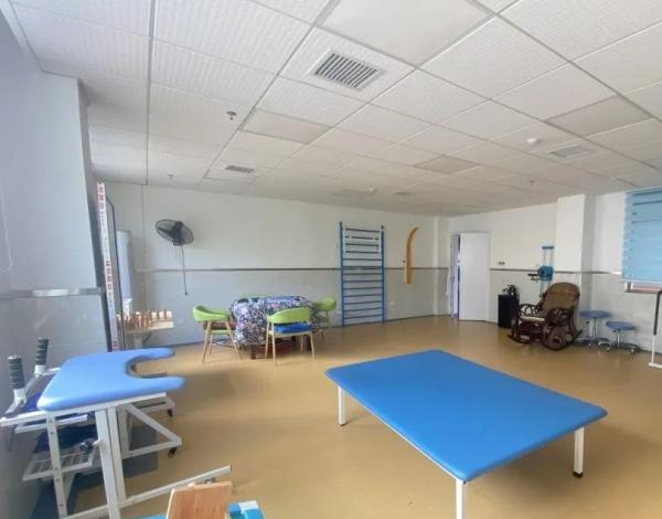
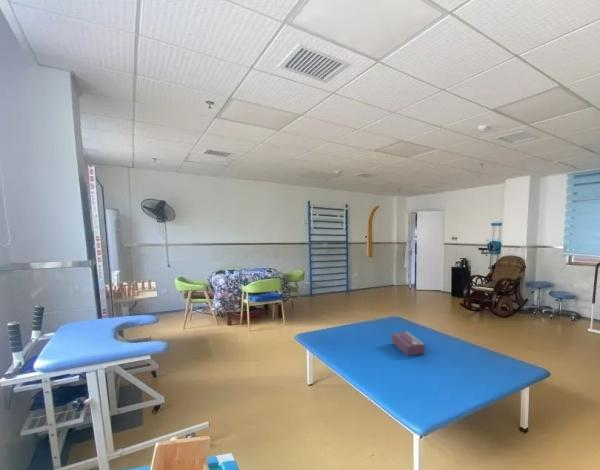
+ tissue box [391,330,426,356]
